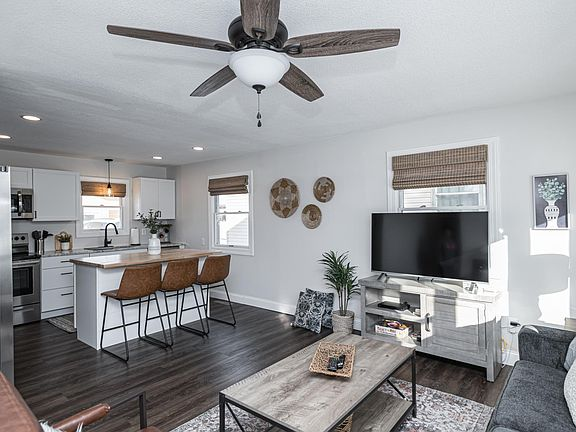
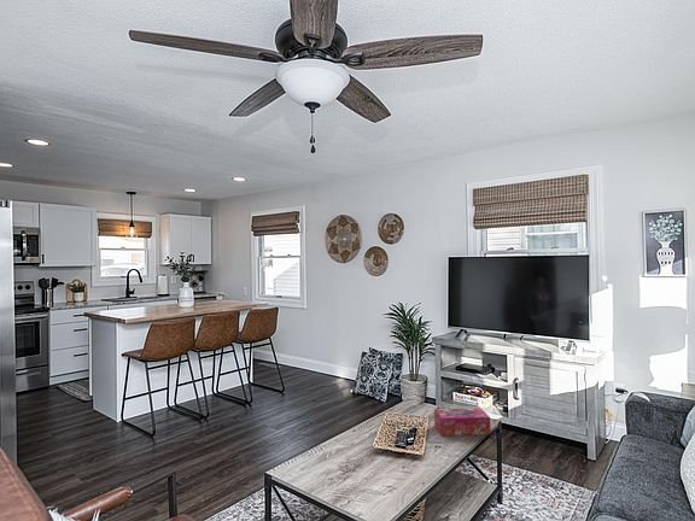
+ tissue box [433,406,491,437]
